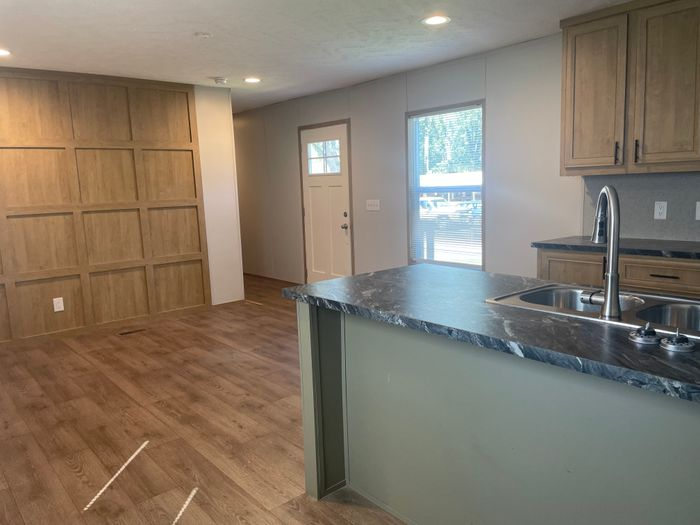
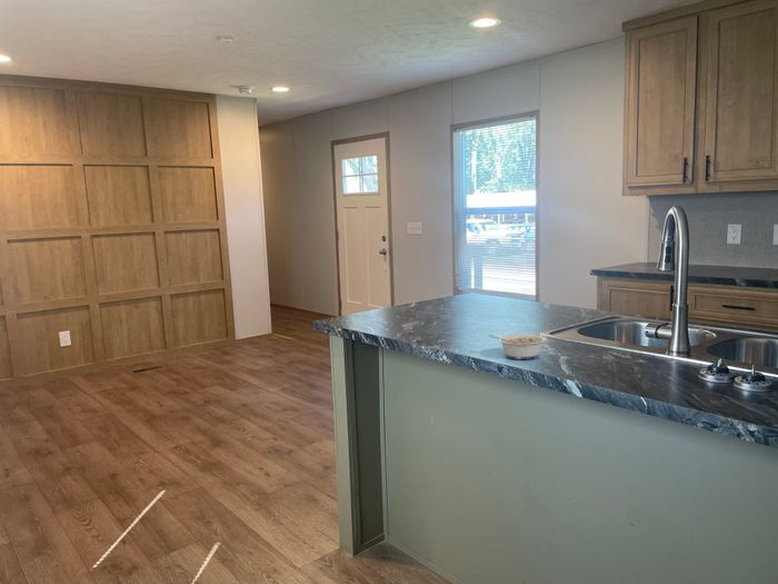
+ legume [487,334,548,360]
